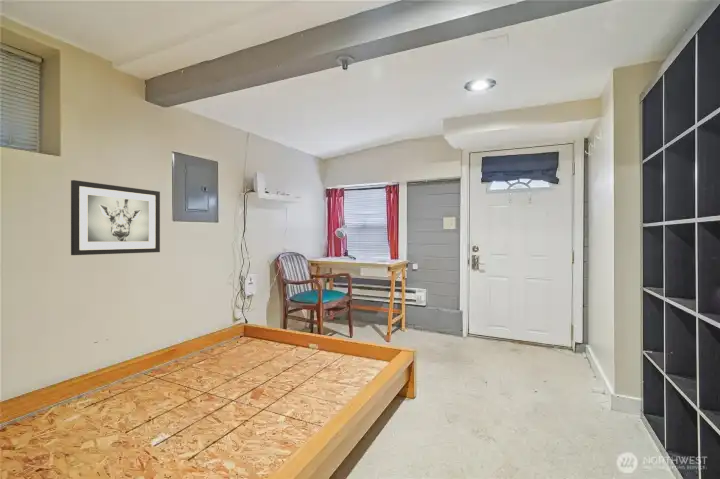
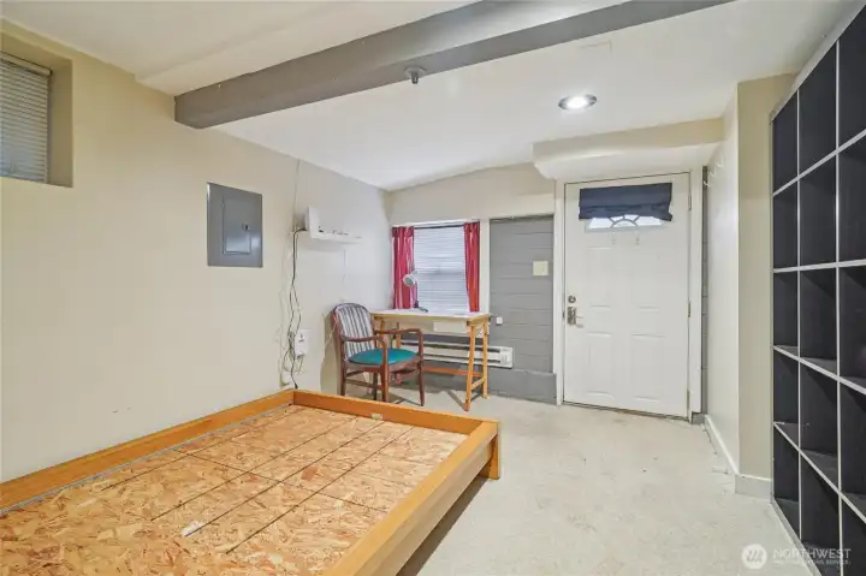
- wall art [70,179,161,256]
